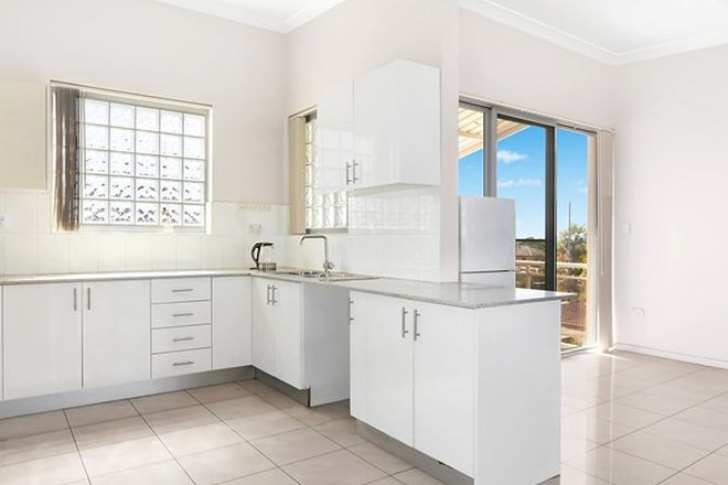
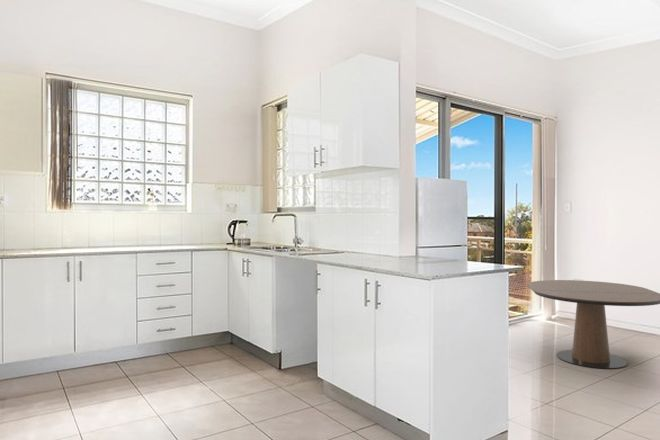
+ dining table [527,279,660,370]
